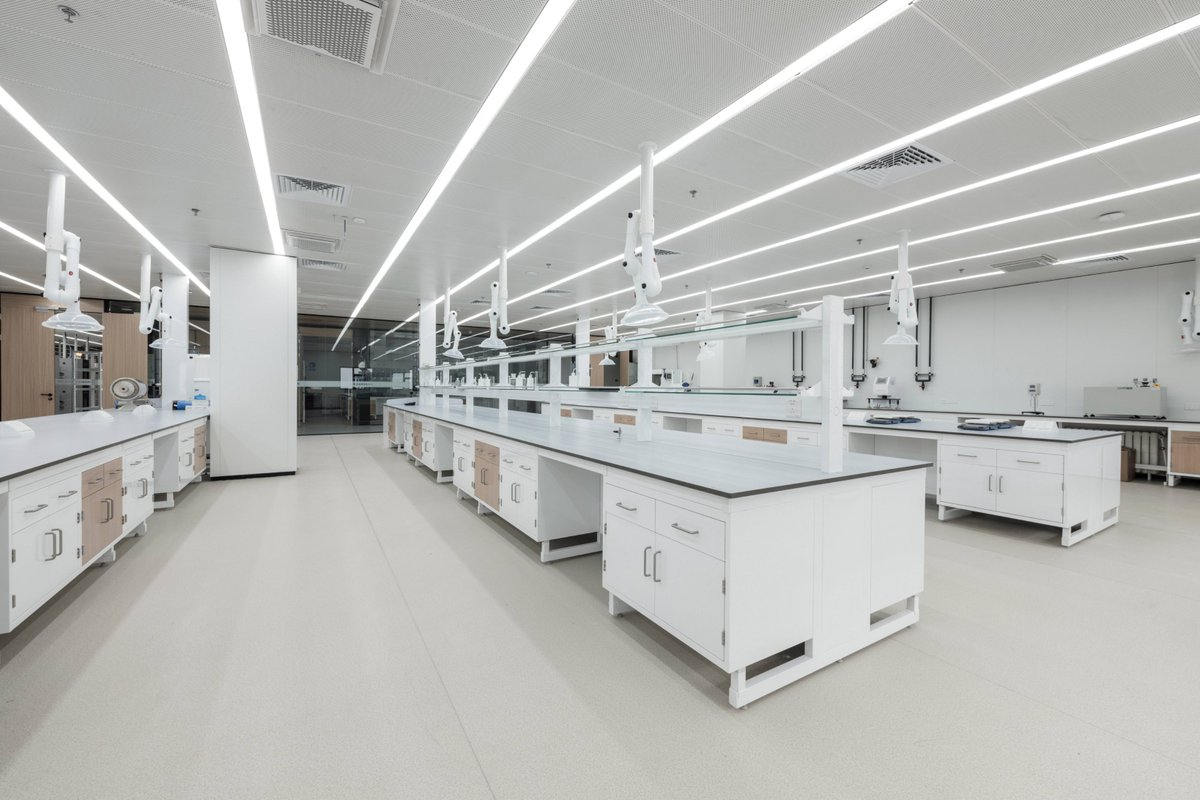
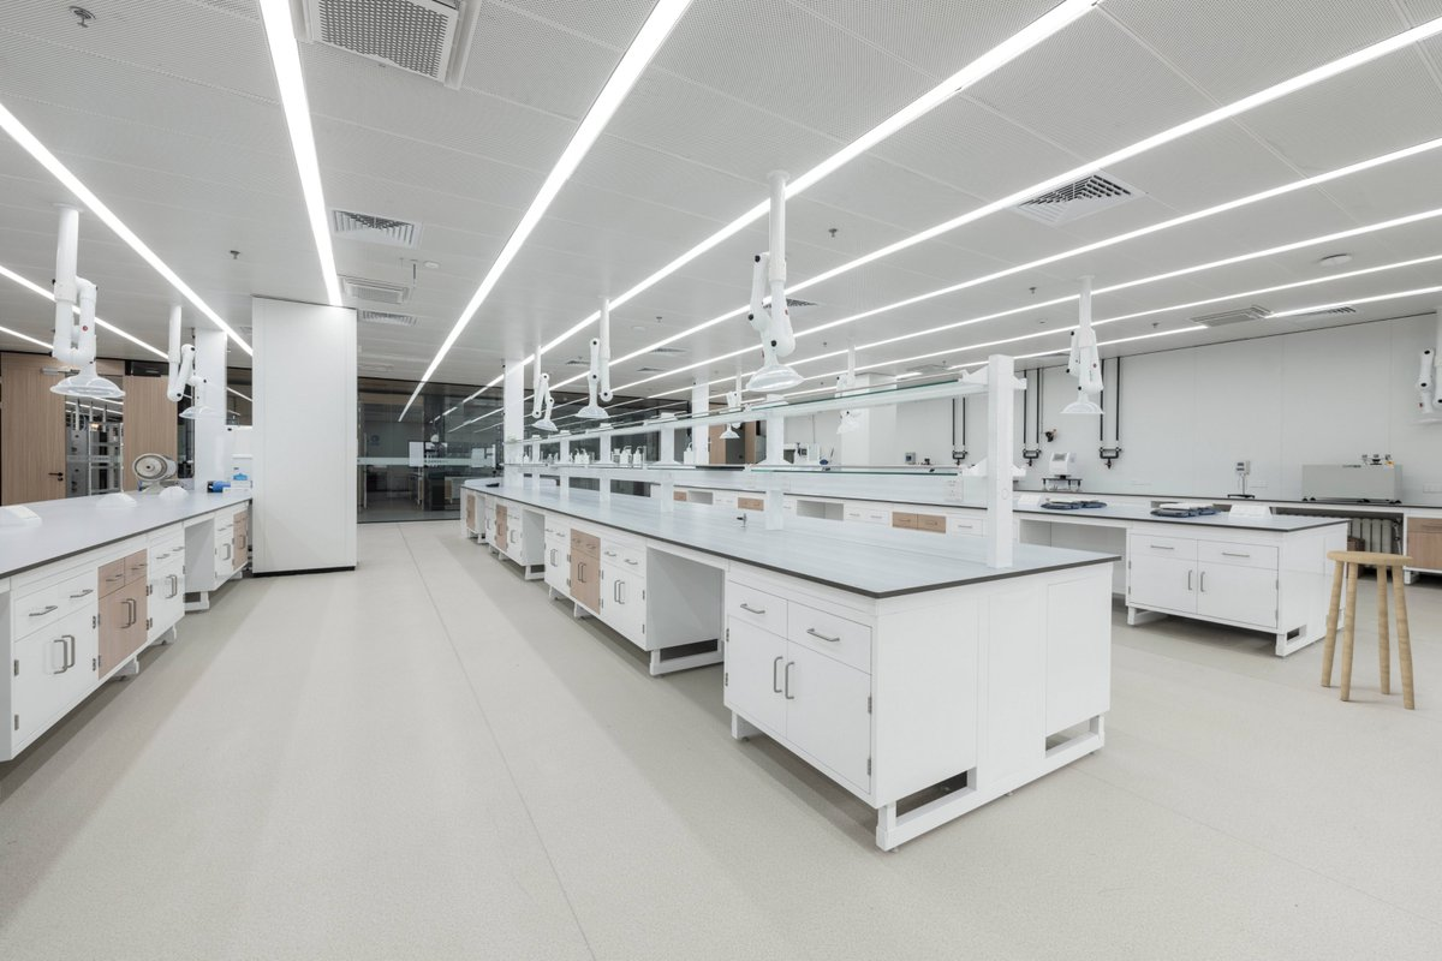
+ stool [1321,550,1416,711]
